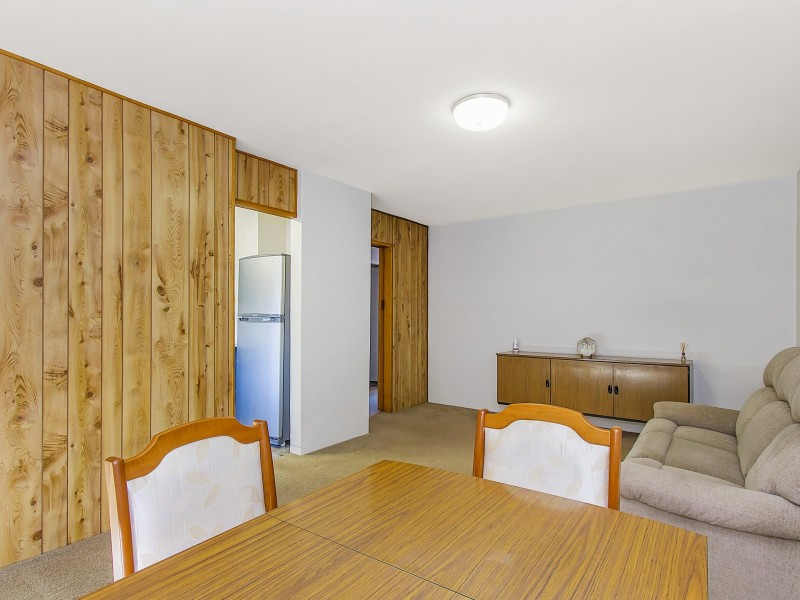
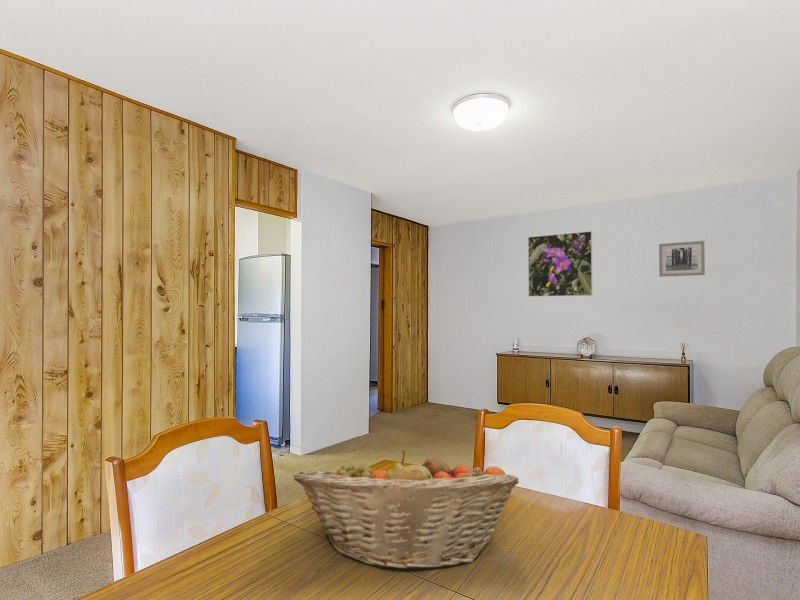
+ fruit basket [293,450,520,572]
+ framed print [527,230,594,297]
+ wall art [658,240,706,278]
